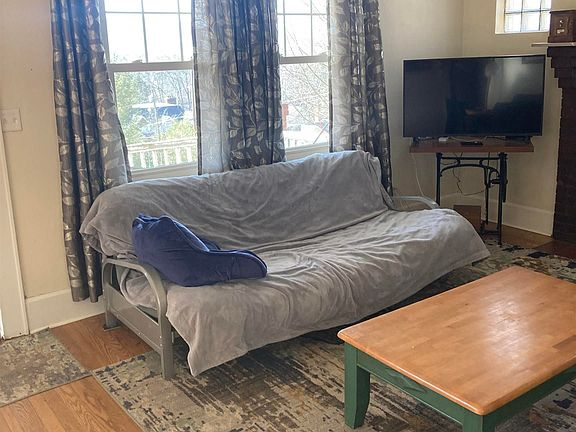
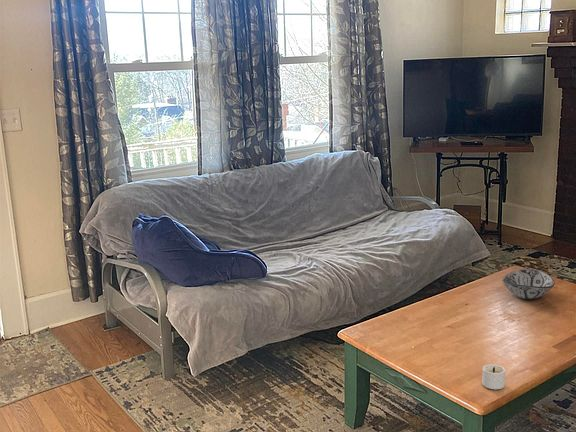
+ candle [481,363,506,390]
+ decorative bowl [501,268,555,300]
